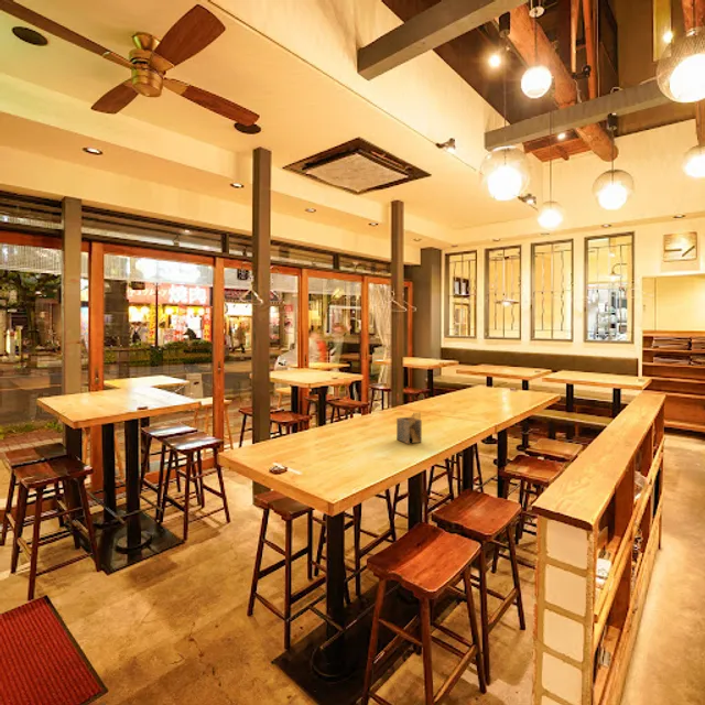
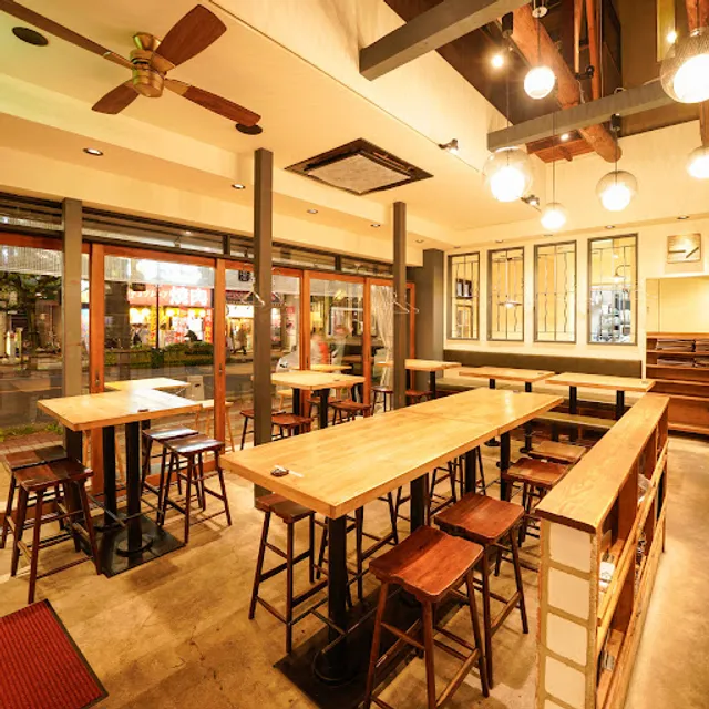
- napkin holder [395,411,423,445]
